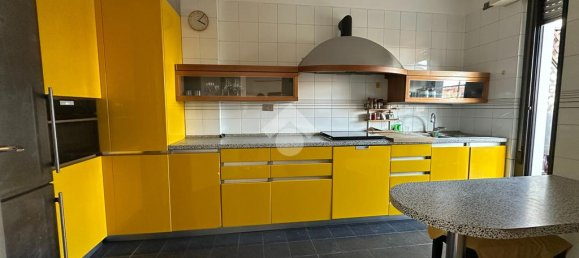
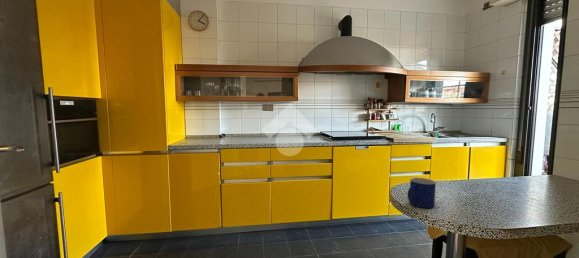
+ mug [407,177,437,209]
